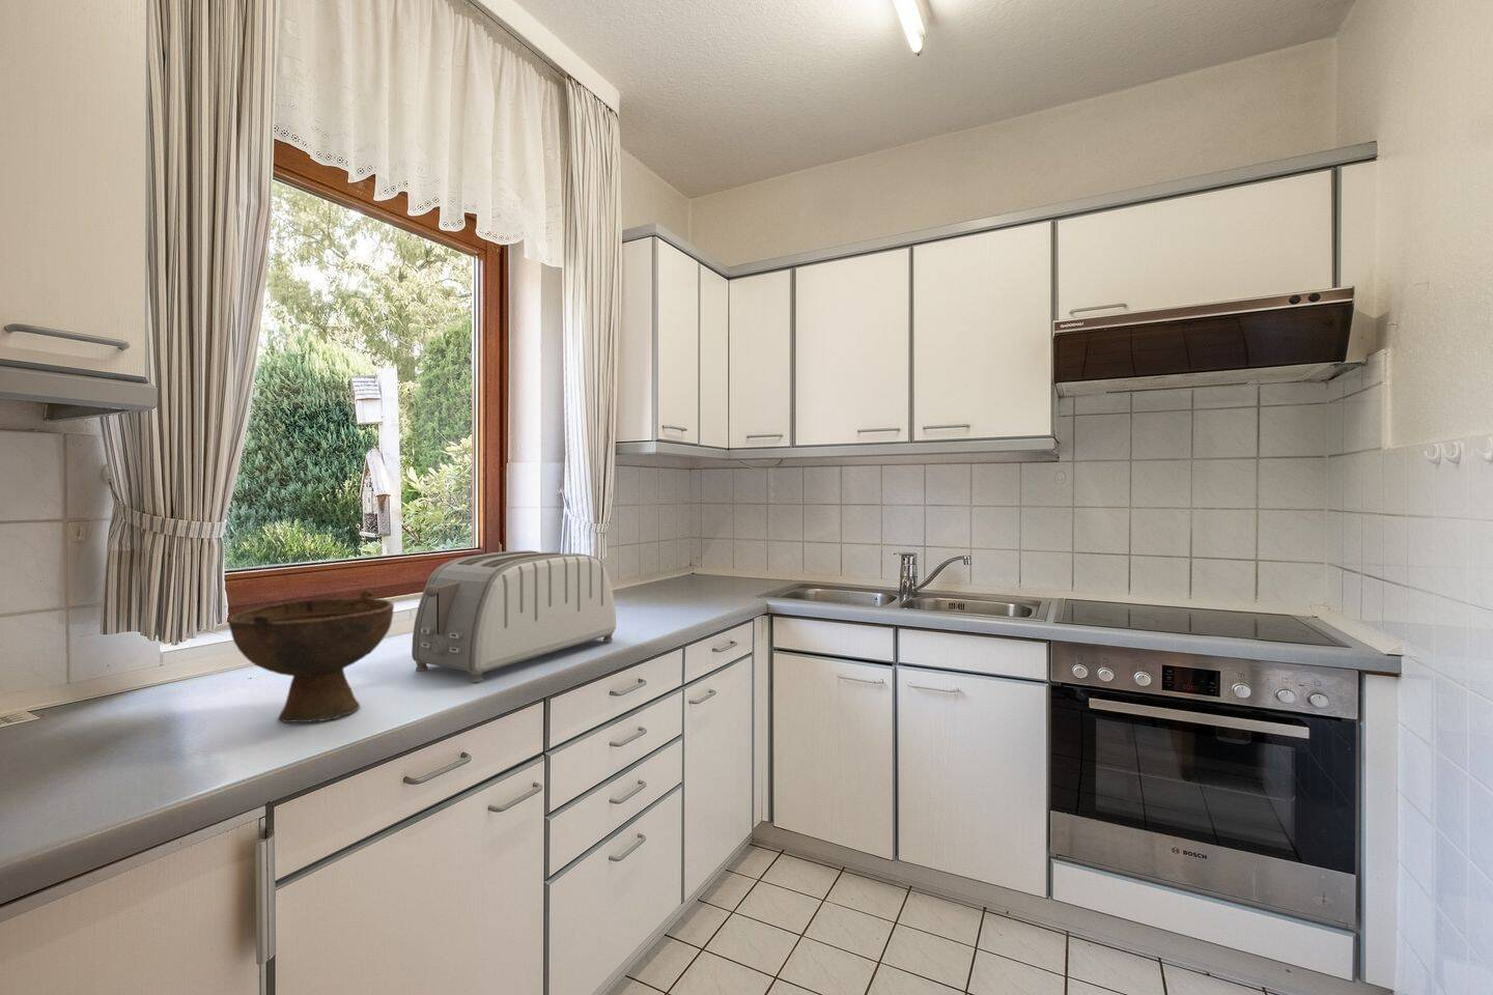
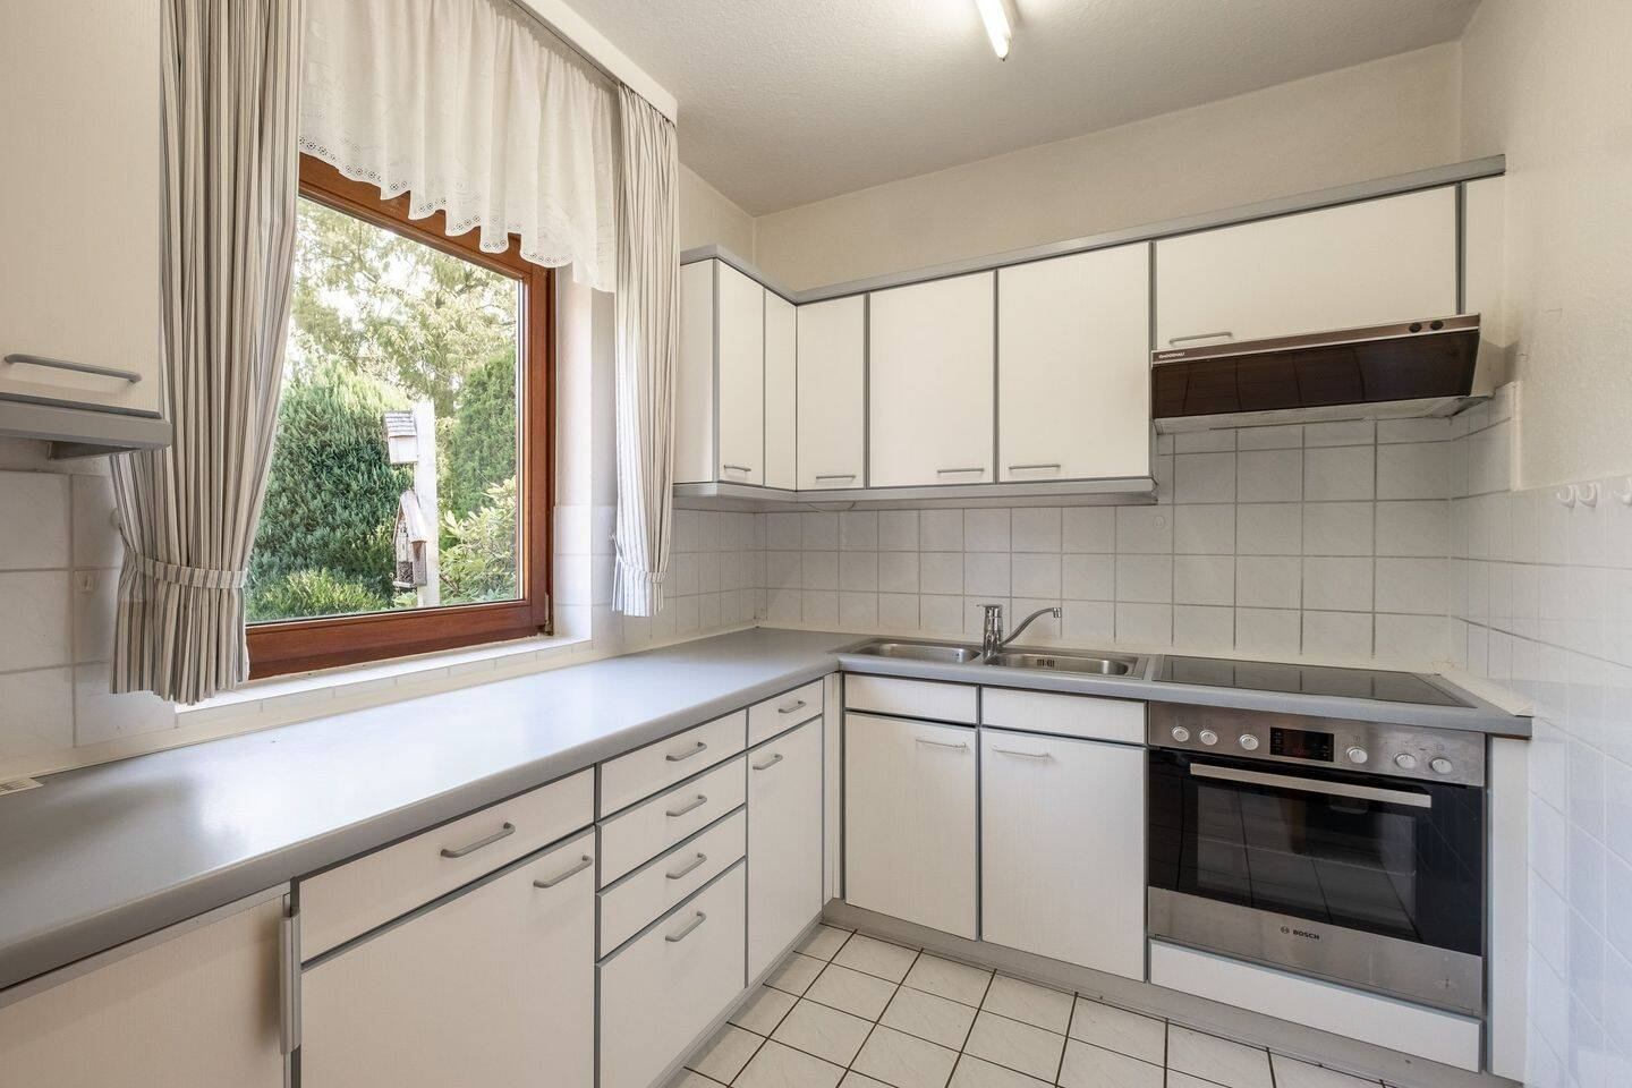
- toaster [411,550,617,683]
- bowl [227,590,395,723]
